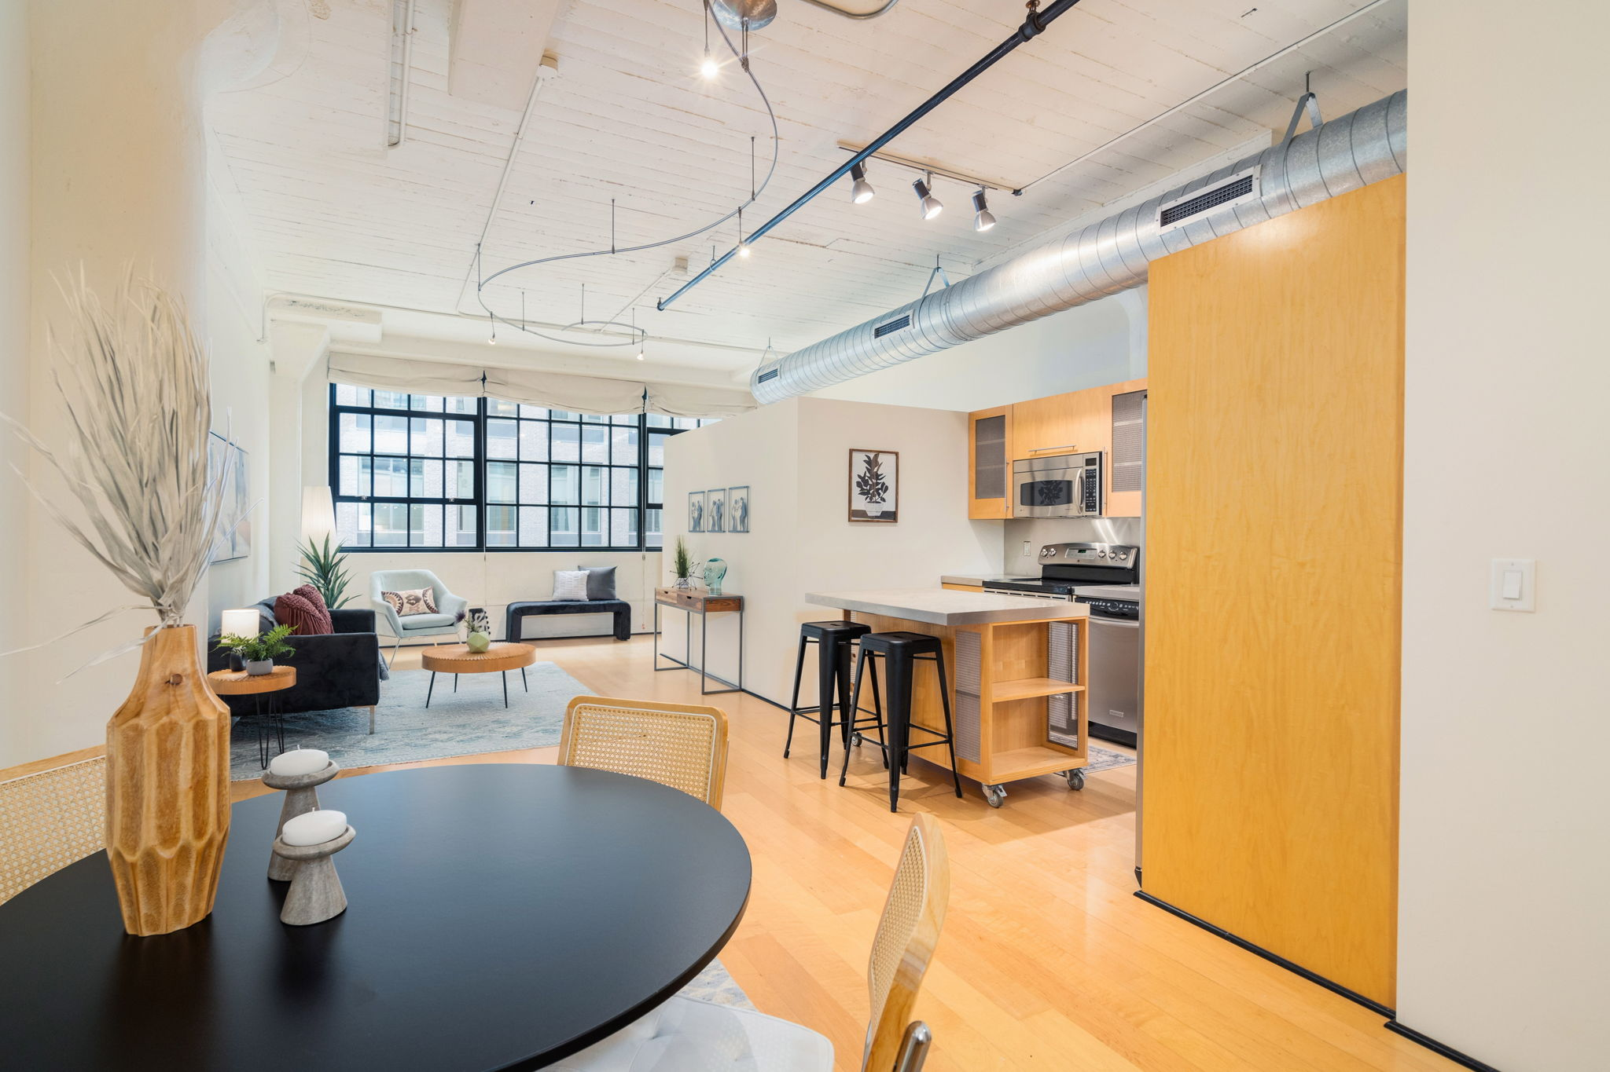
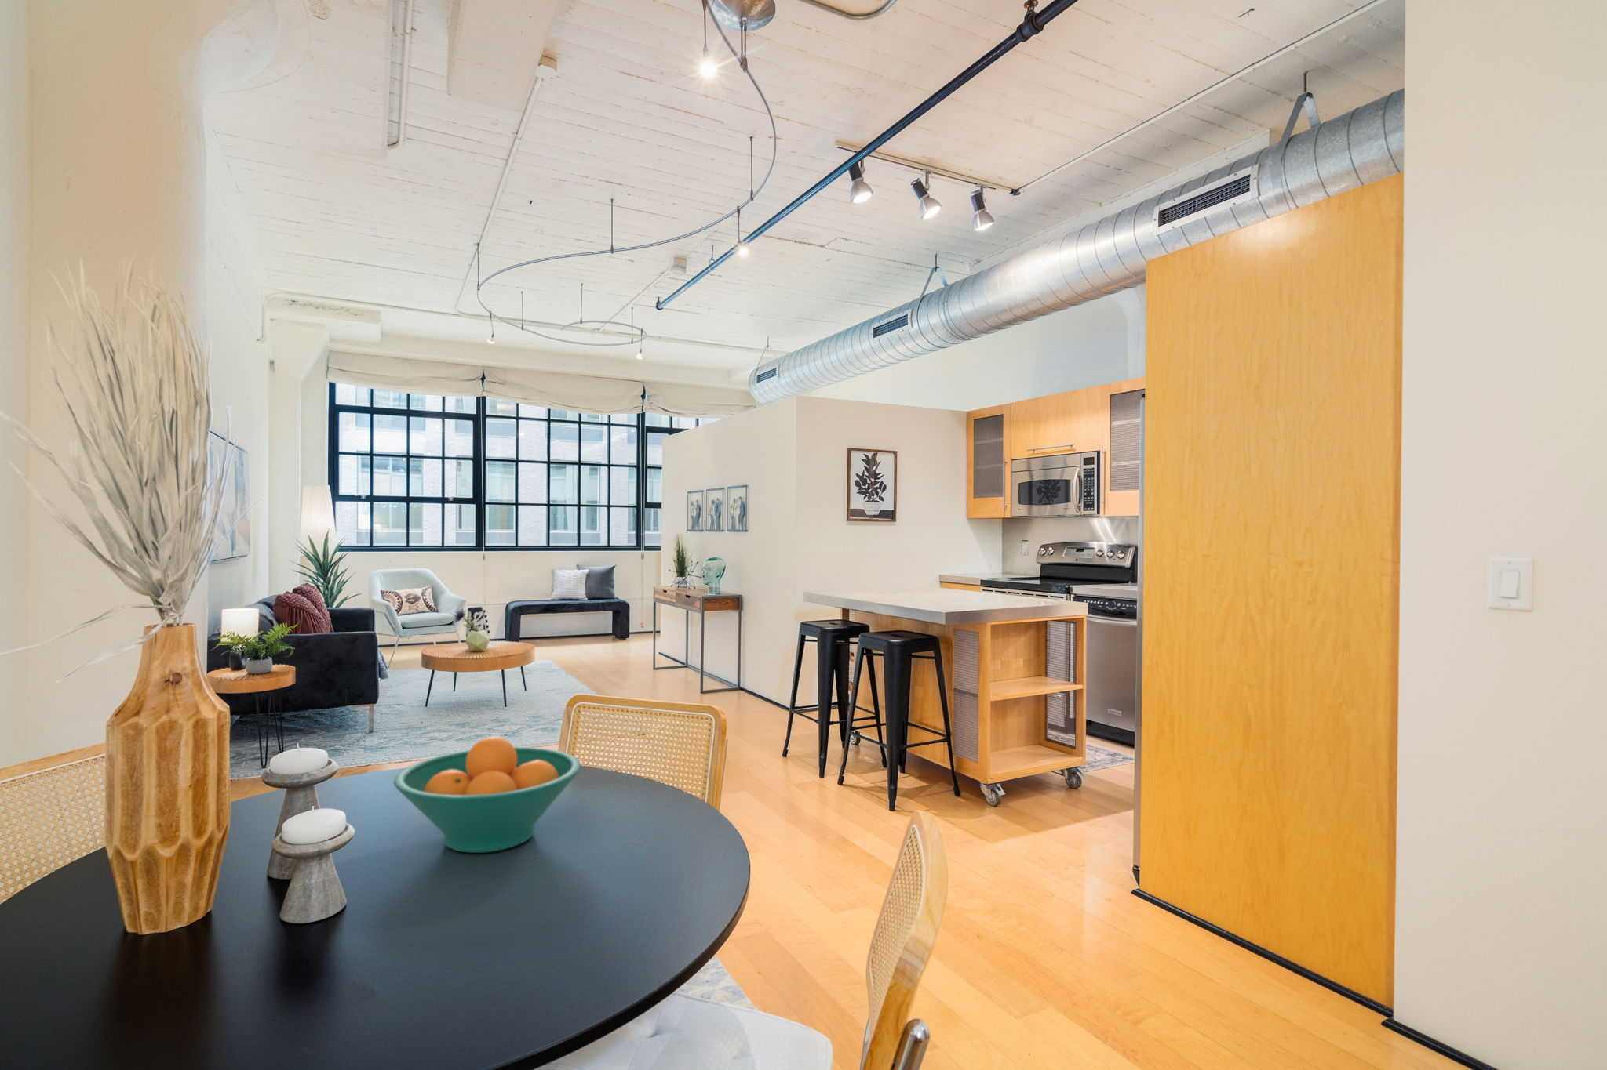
+ fruit bowl [392,736,582,854]
